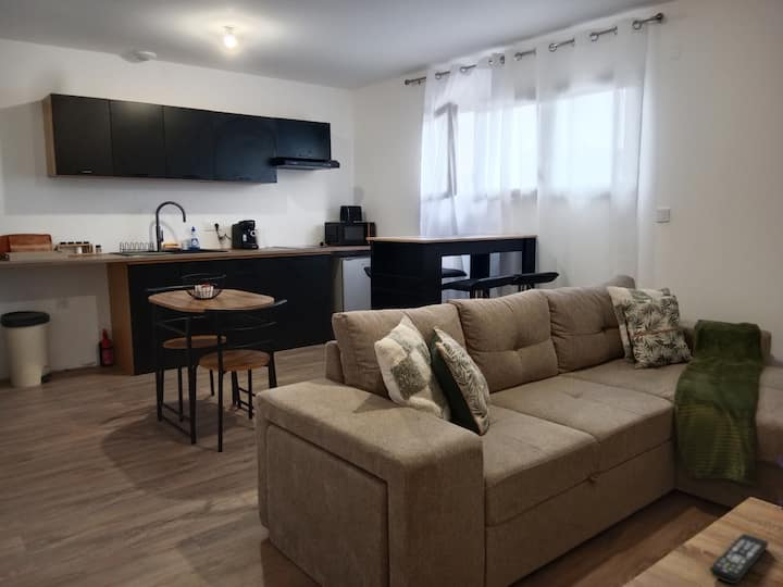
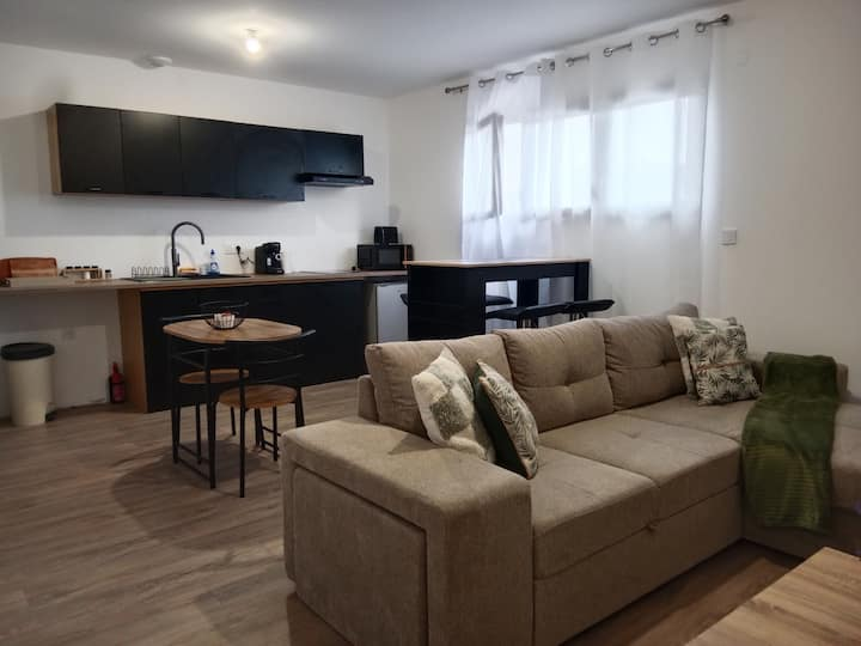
- remote control [709,533,770,585]
